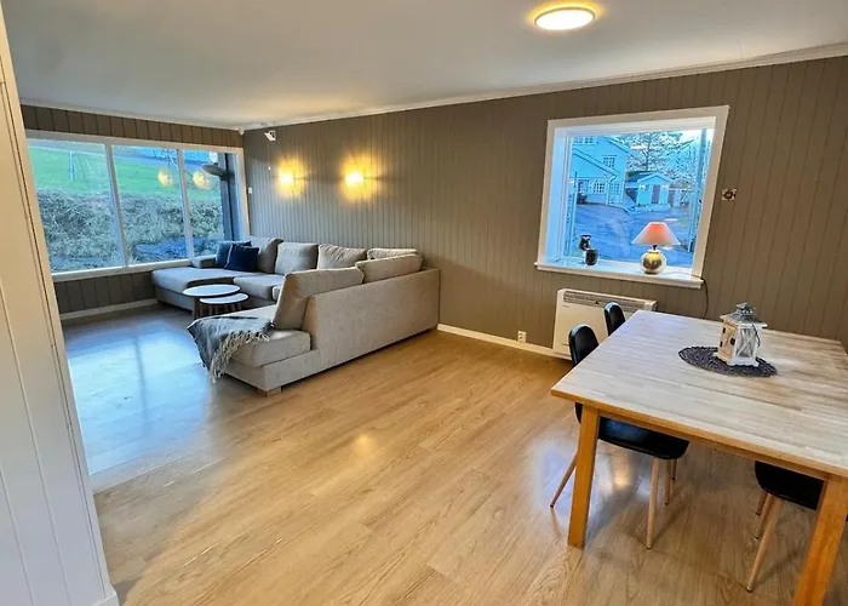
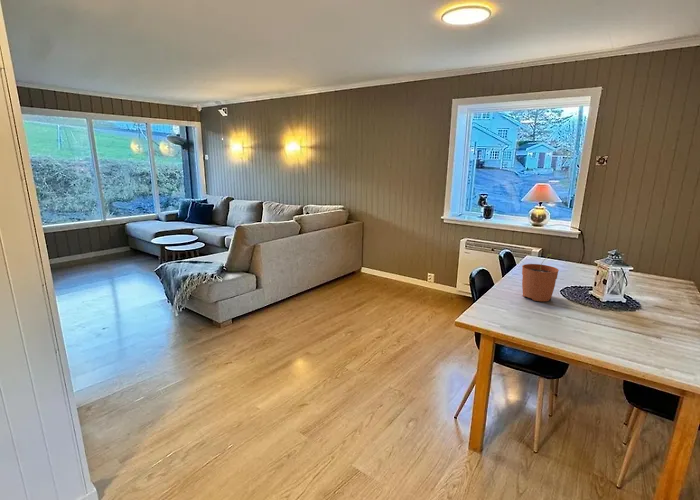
+ plant pot [521,253,560,302]
